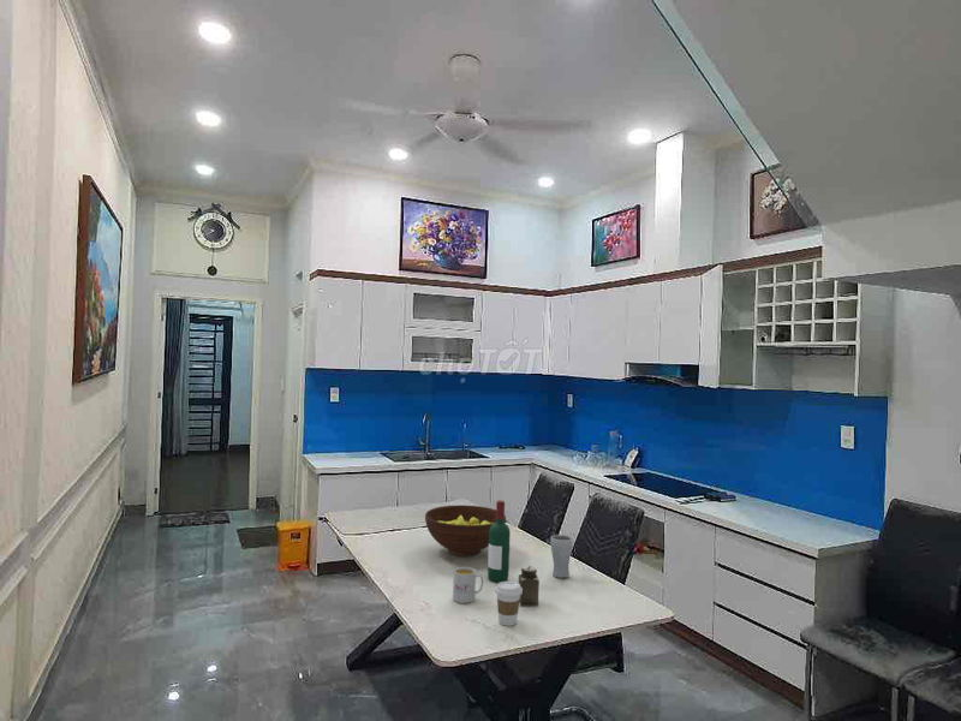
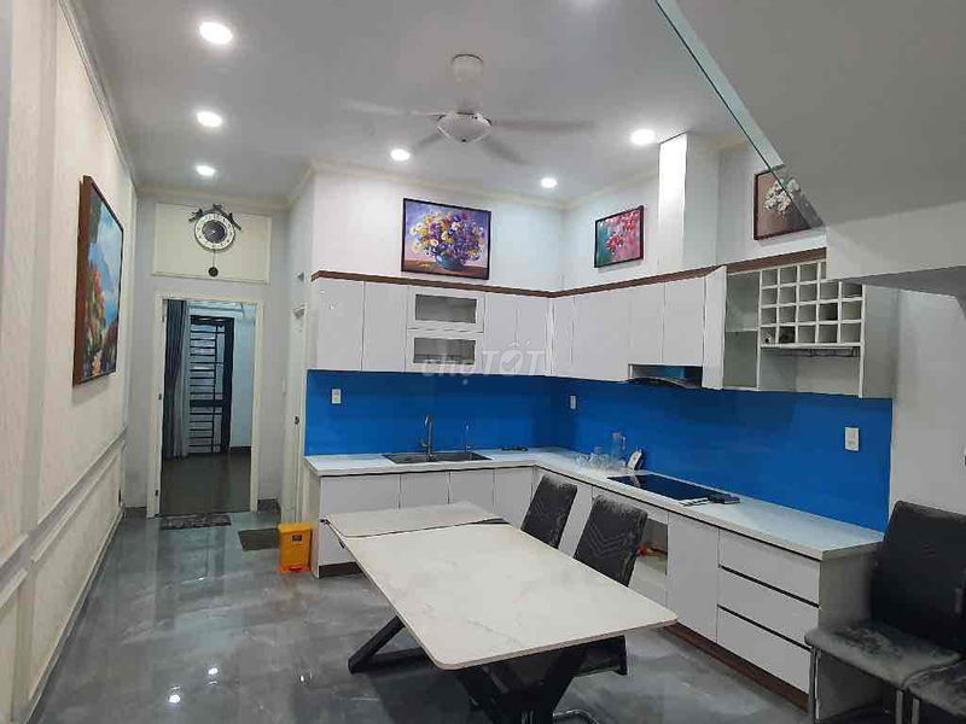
- salt shaker [518,565,541,607]
- fruit bowl [424,505,507,558]
- wine bottle [487,499,512,583]
- coffee cup [494,580,523,627]
- mug [452,566,484,604]
- drinking glass [549,534,574,579]
